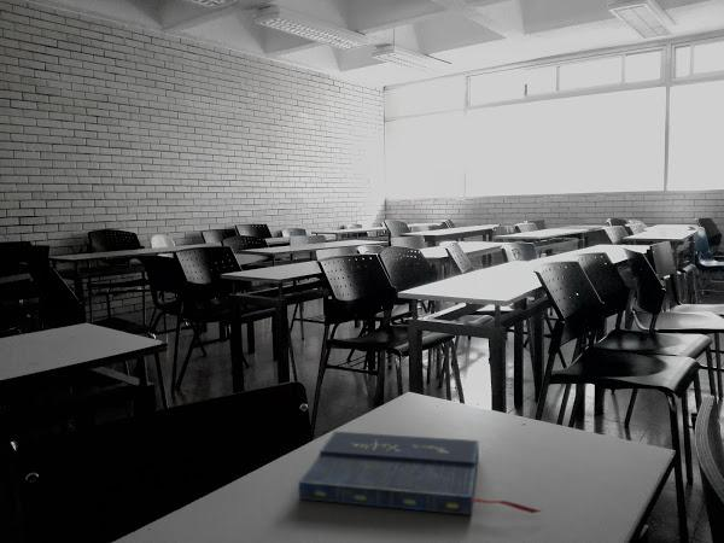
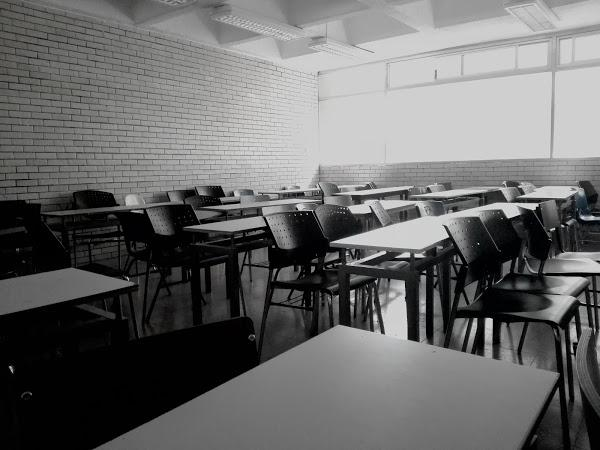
- book [298,430,543,516]
